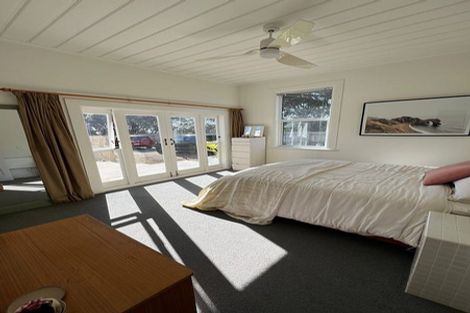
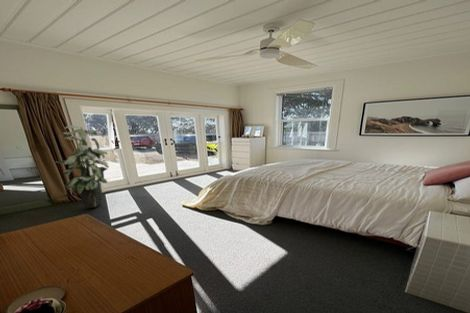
+ indoor plant [55,124,110,210]
